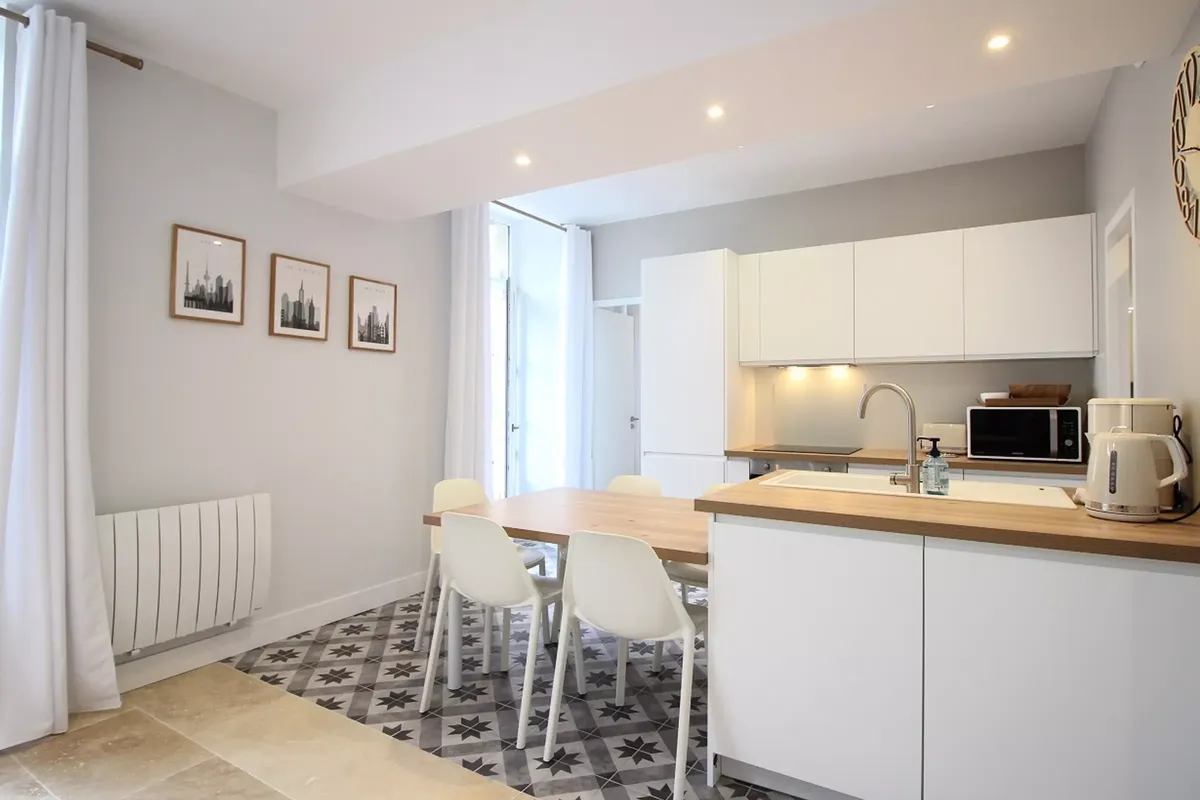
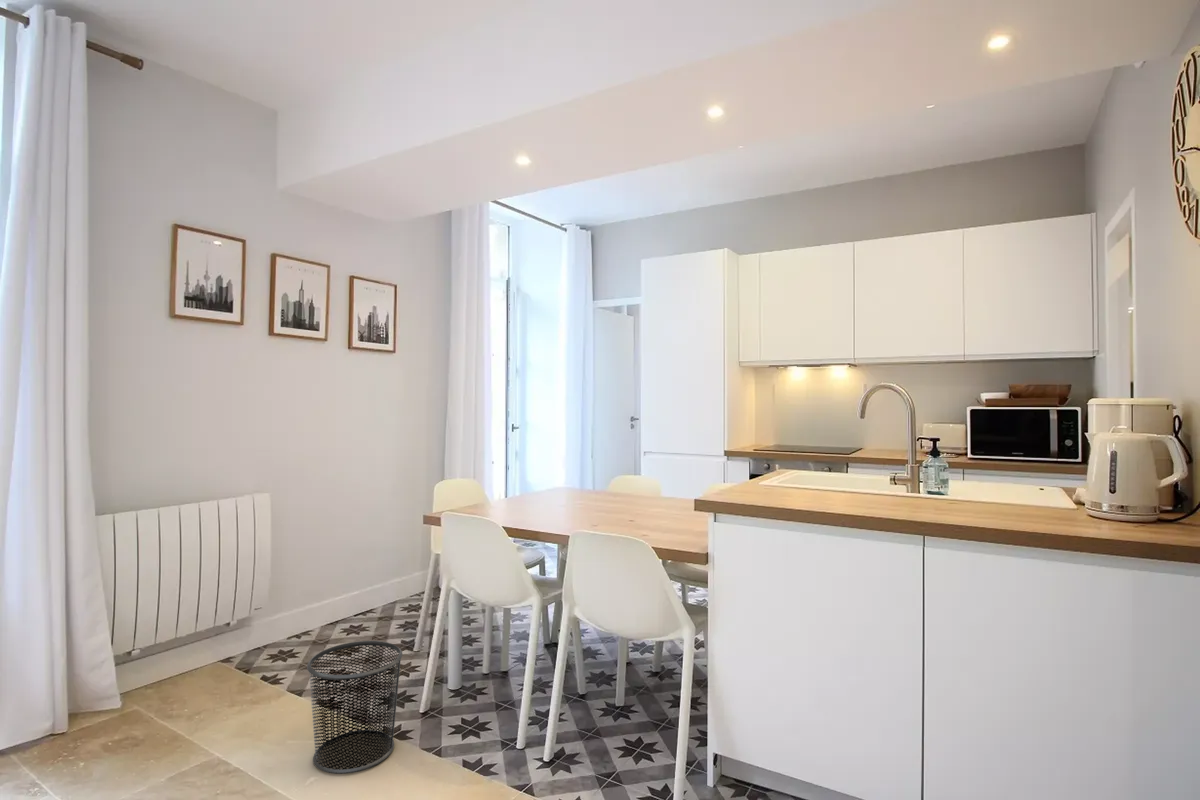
+ waste bin [306,640,403,775]
